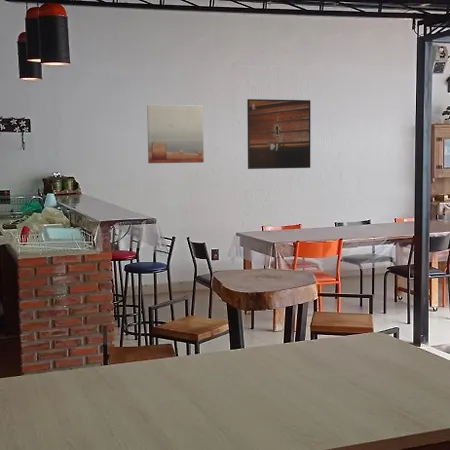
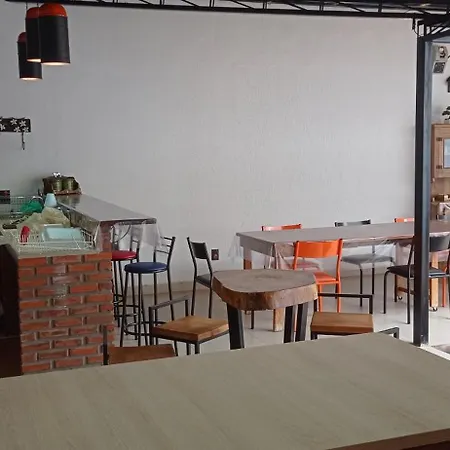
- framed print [246,98,311,170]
- wall art [146,104,205,164]
